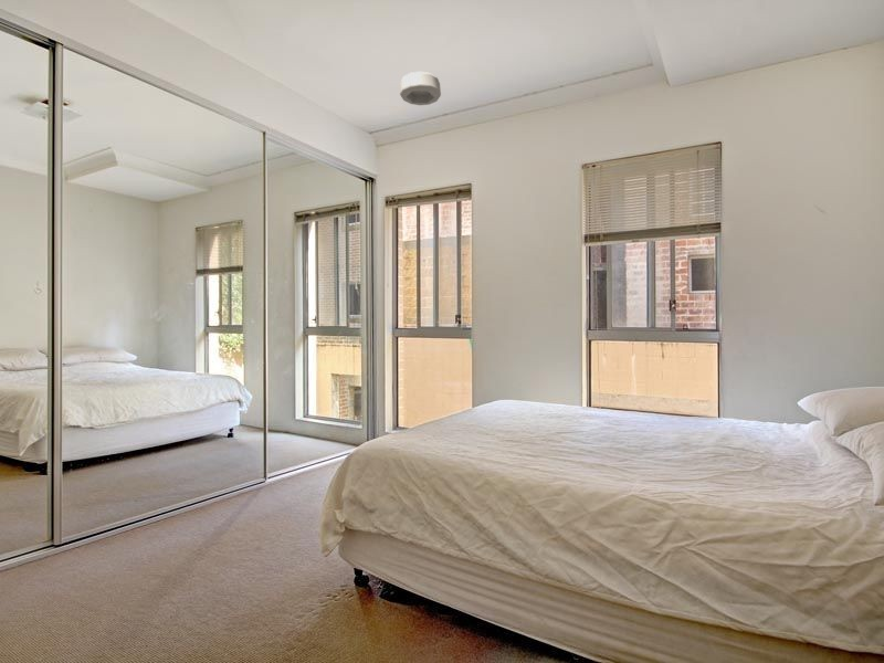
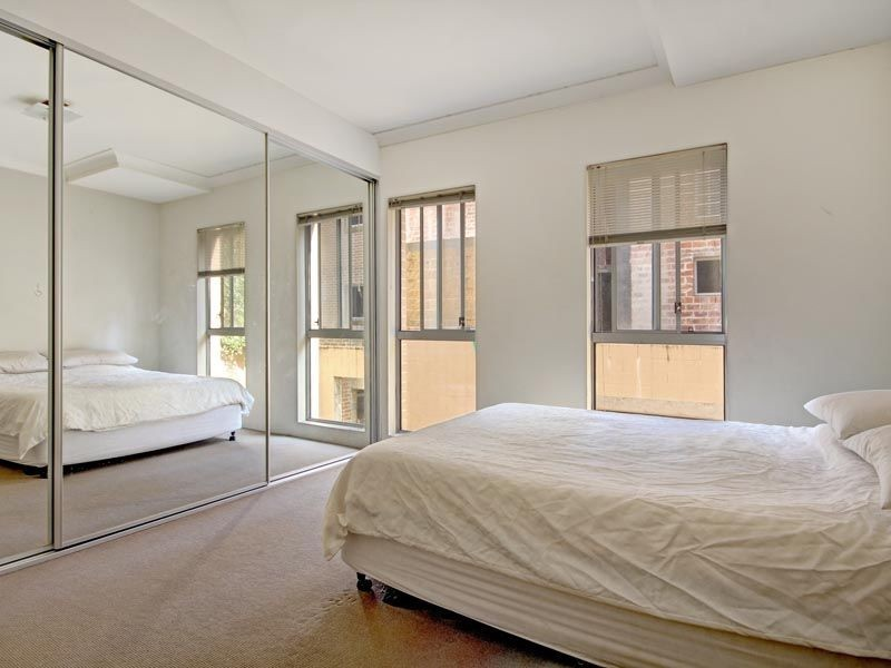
- ceiling light [399,71,442,106]
